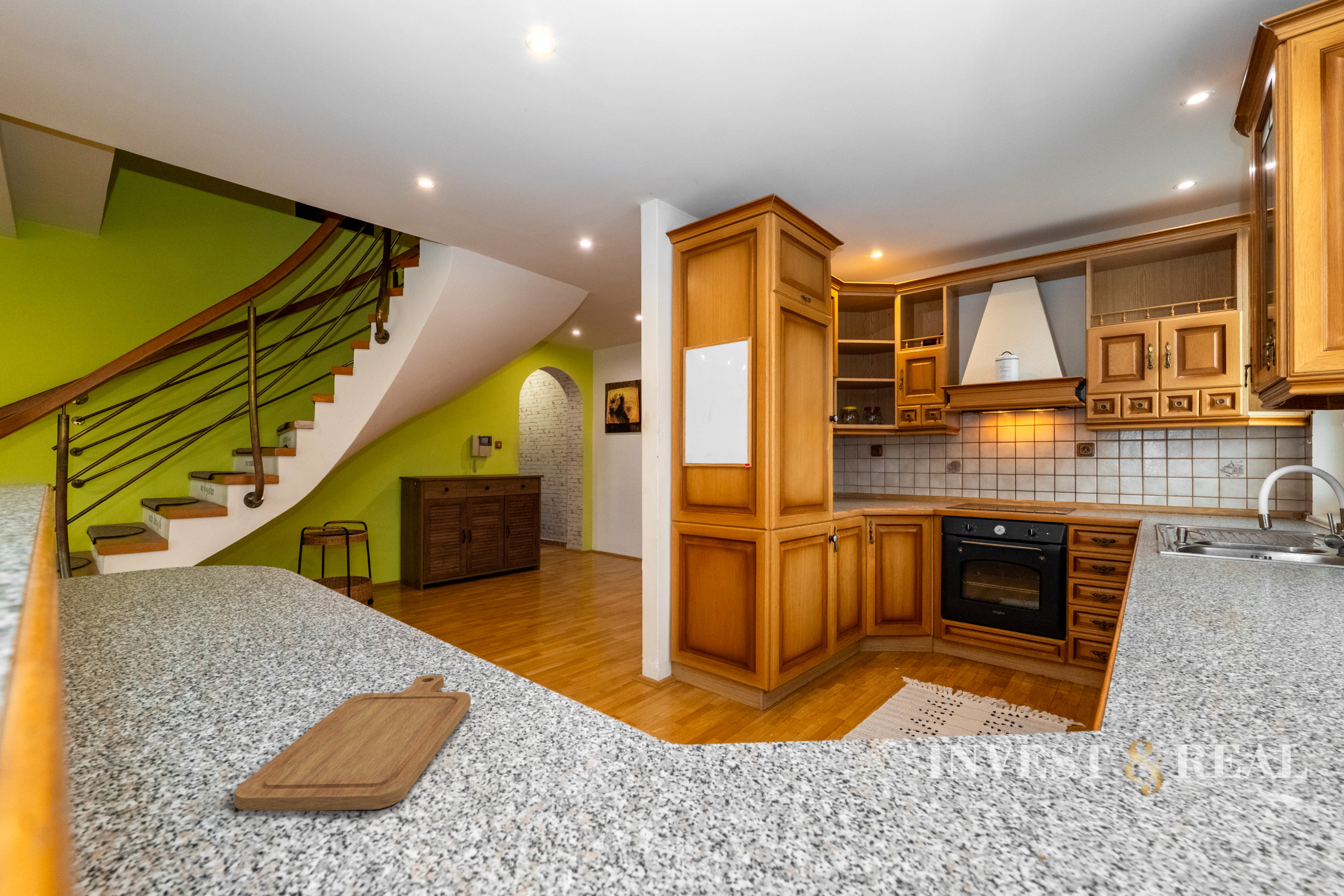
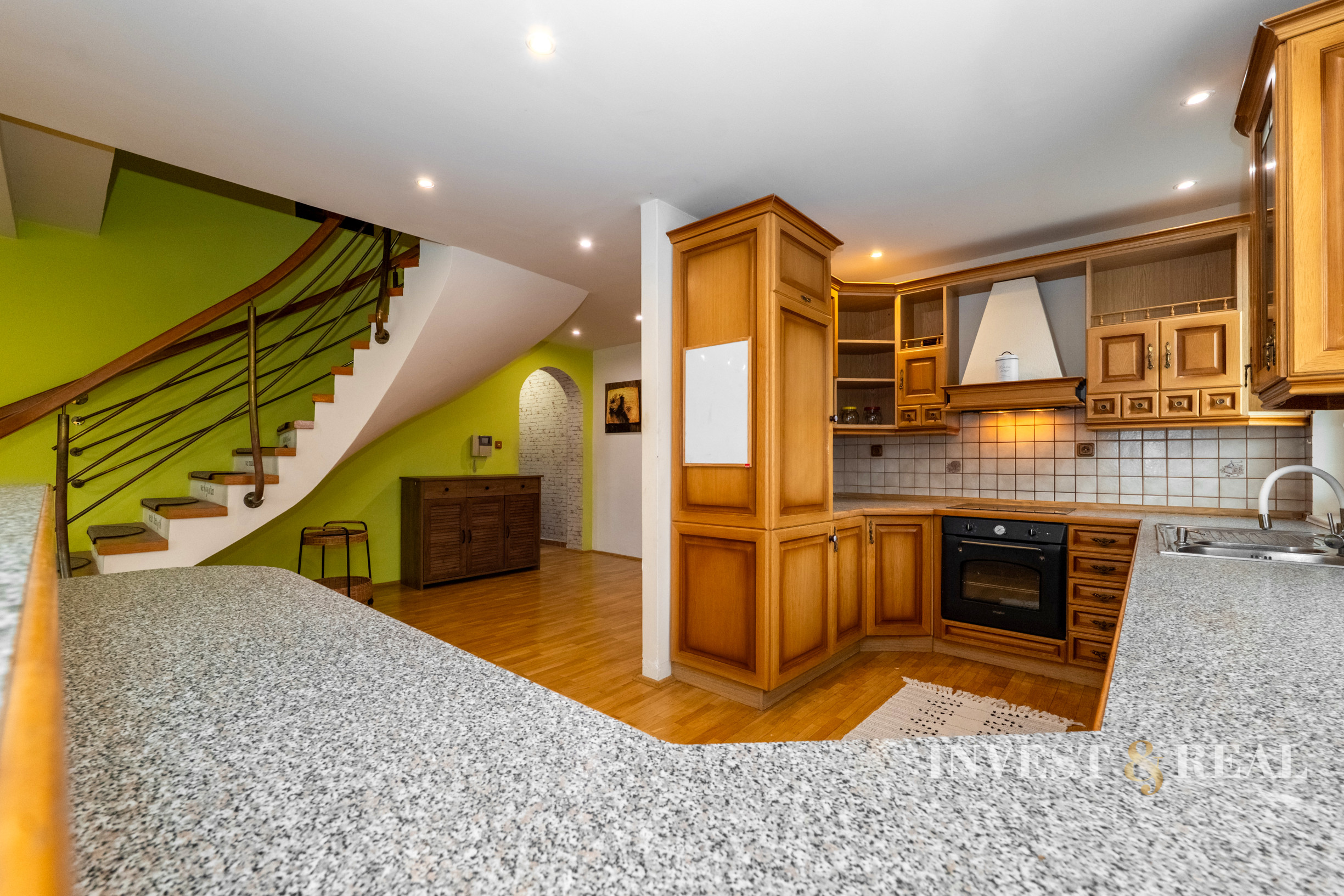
- chopping board [234,674,471,811]
